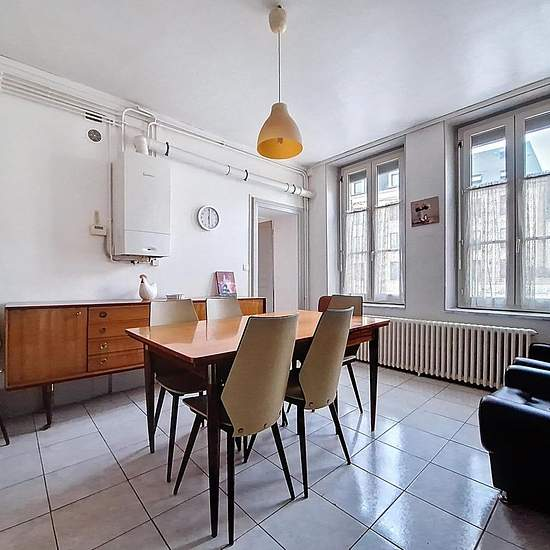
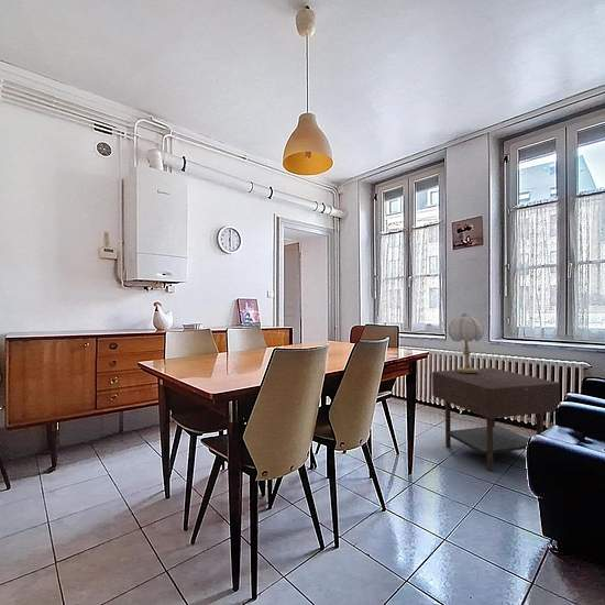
+ side table [431,367,561,473]
+ table lamp [447,312,485,373]
